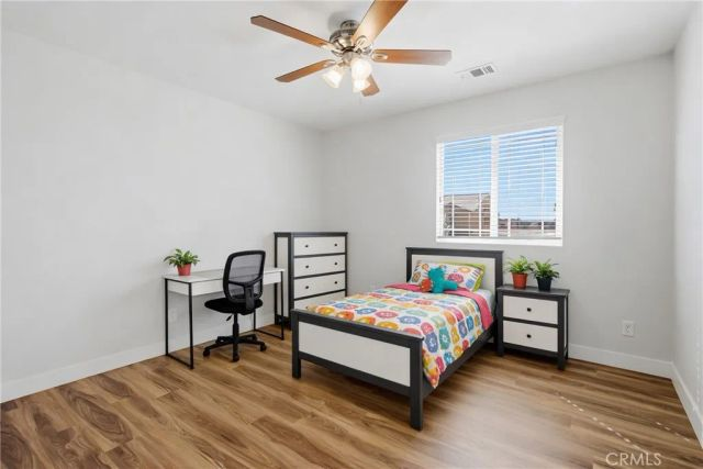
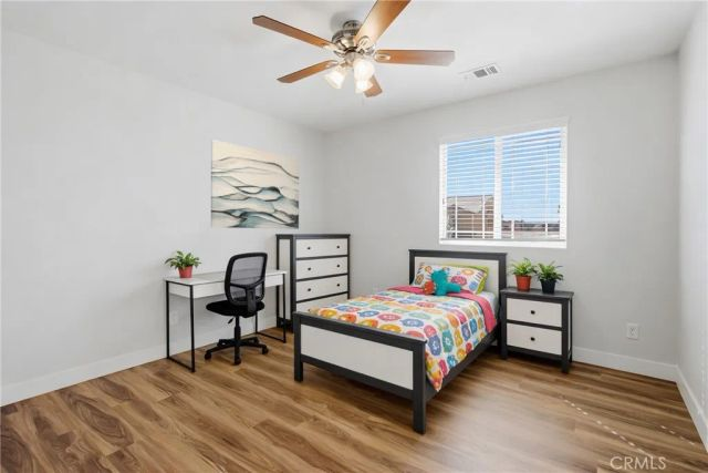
+ wall art [210,138,300,230]
